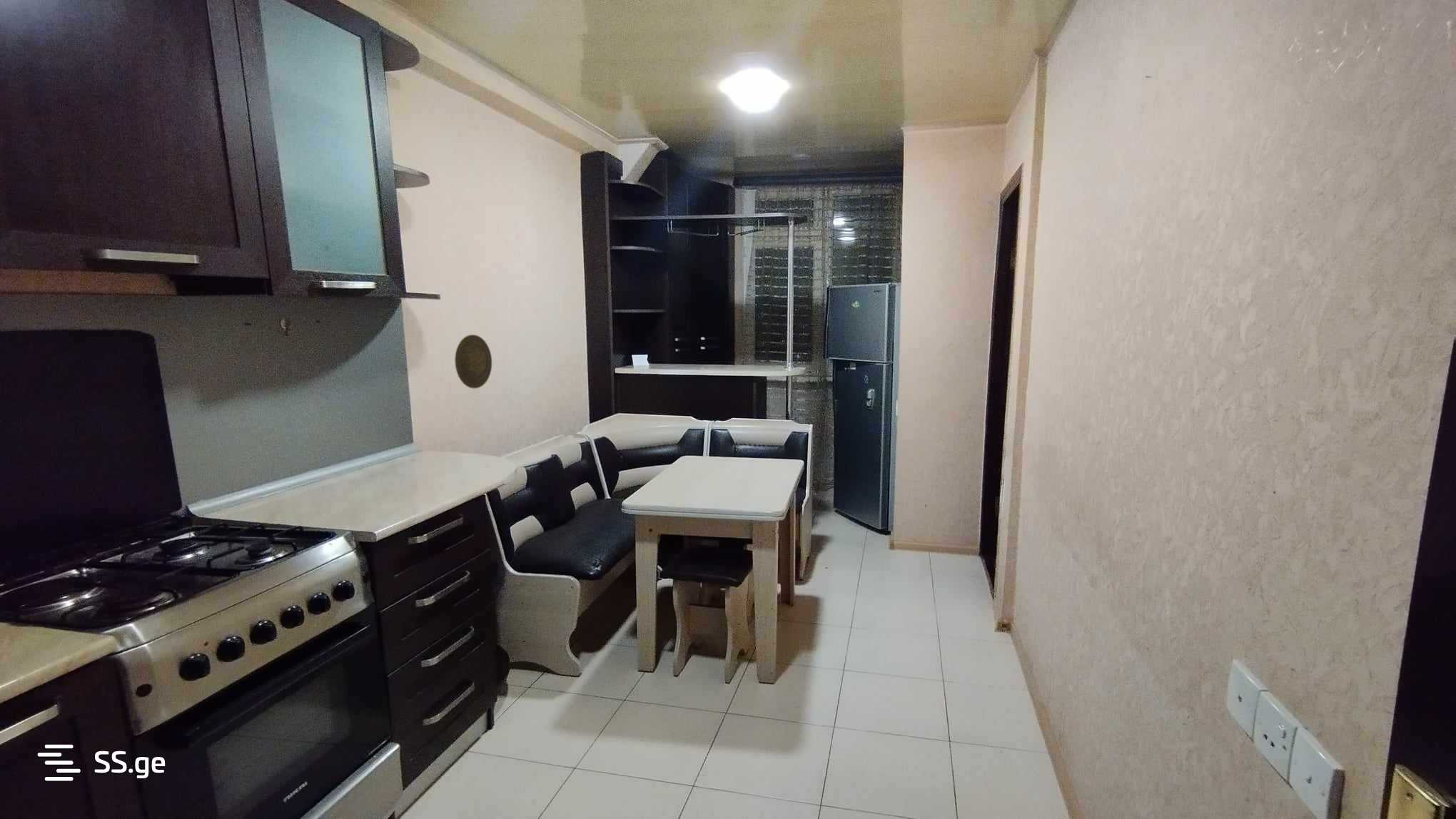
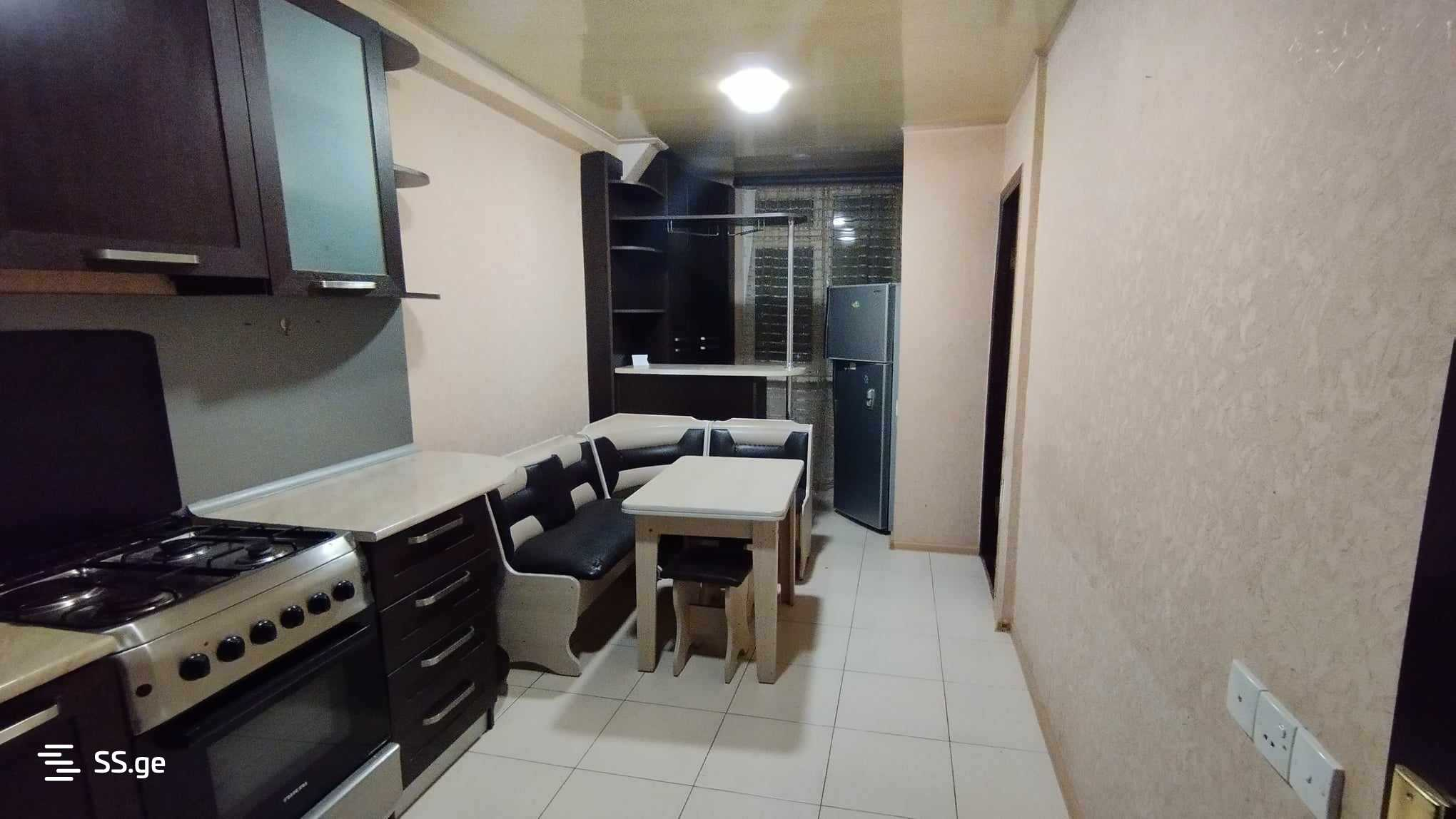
- decorative plate [454,334,492,389]
